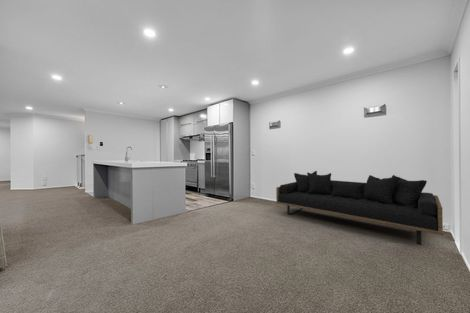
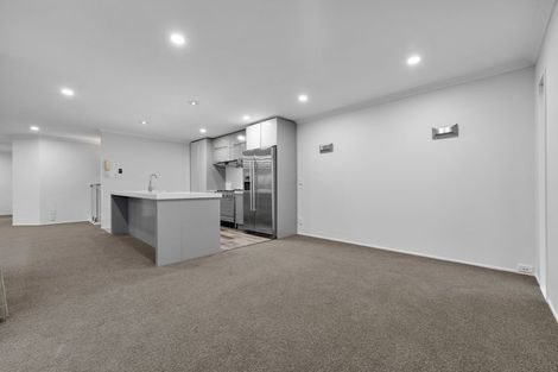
- sofa [275,170,444,246]
